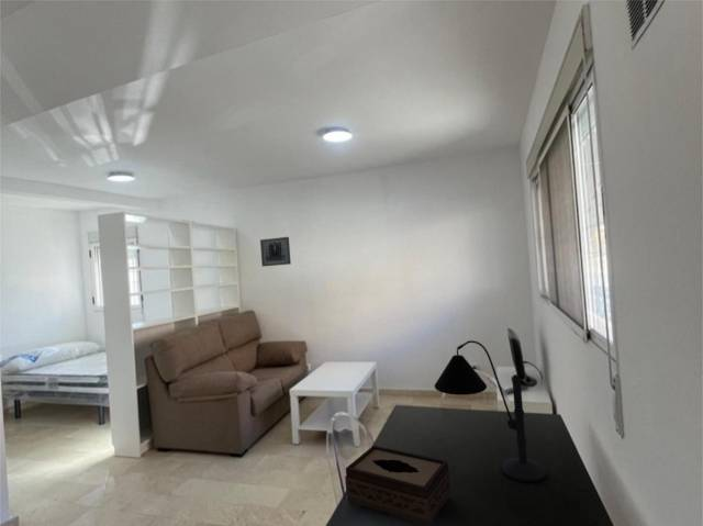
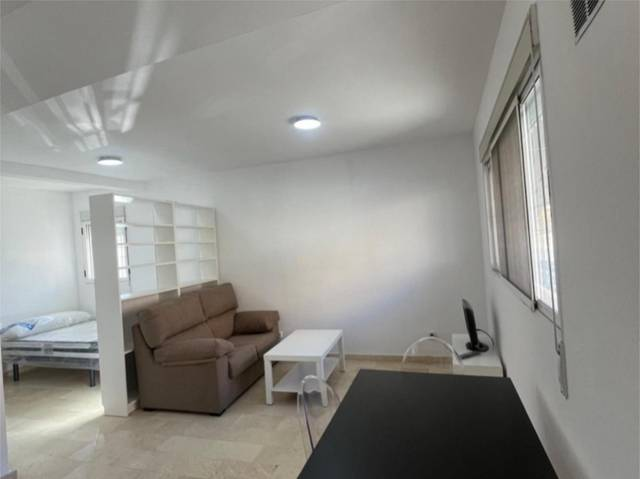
- tissue box [344,445,451,526]
- desk lamp [434,339,547,483]
- wall art [259,236,292,268]
